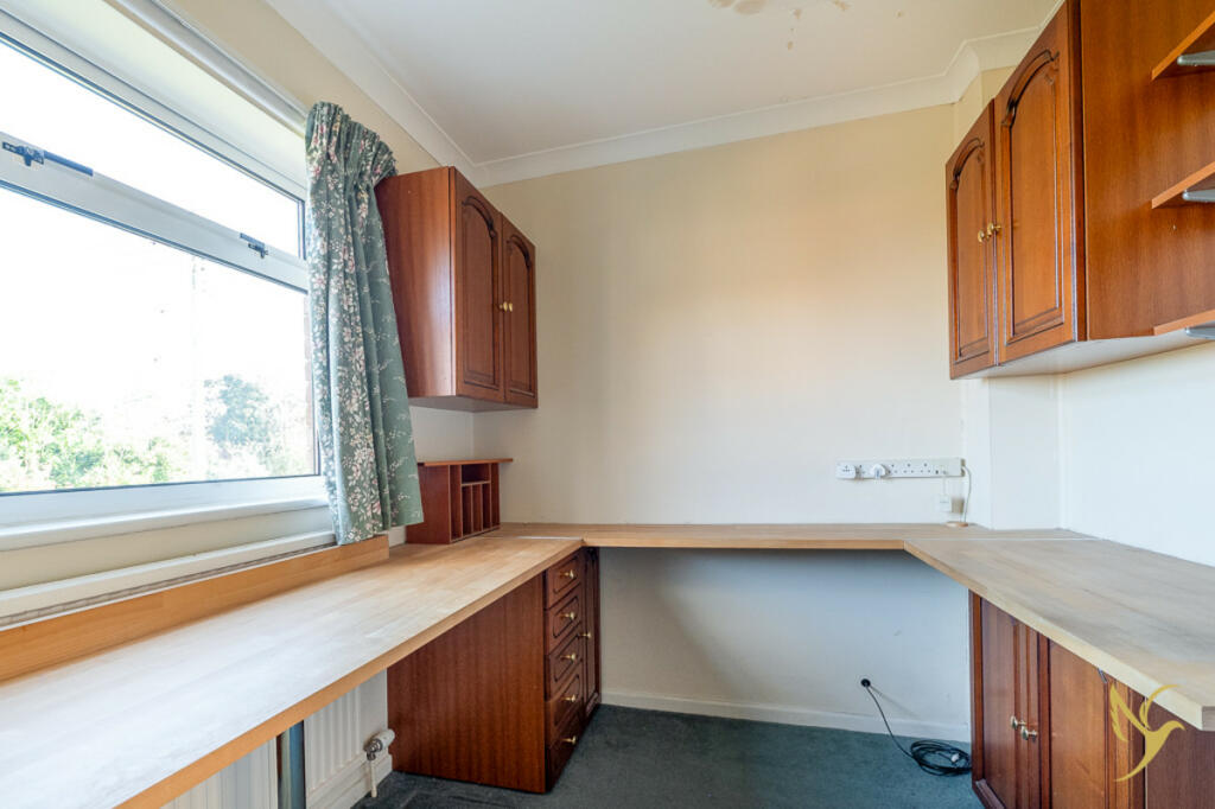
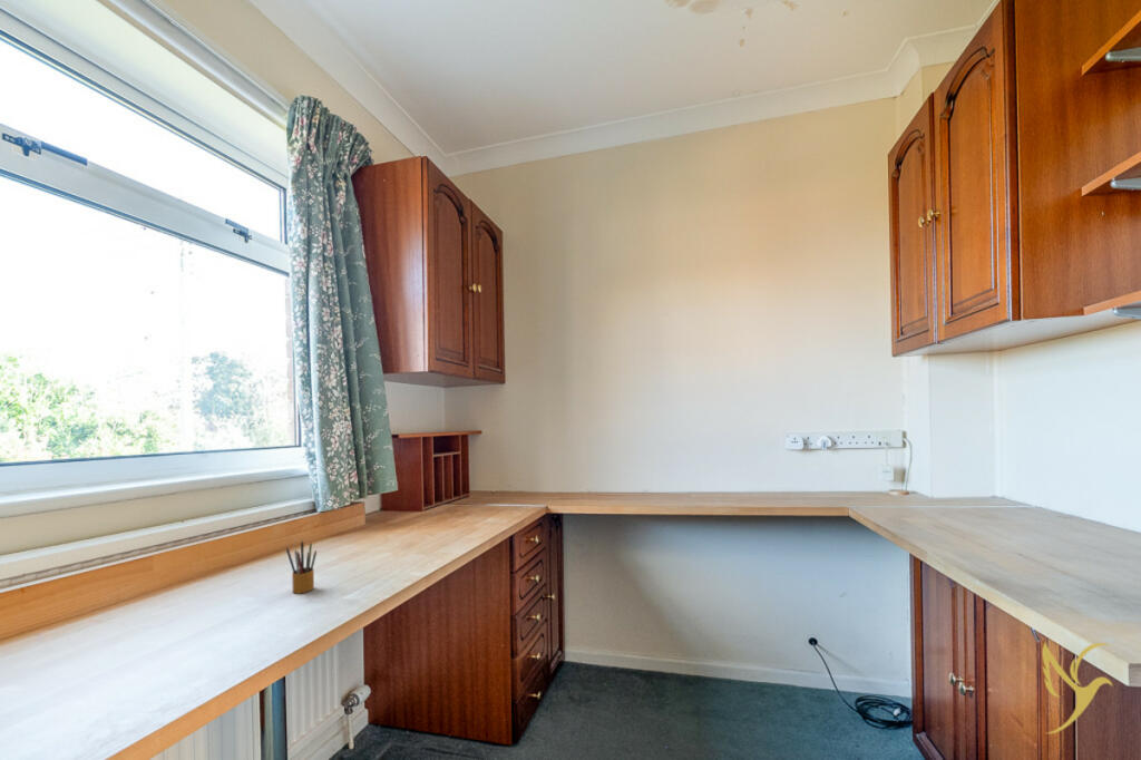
+ pencil box [285,539,318,595]
